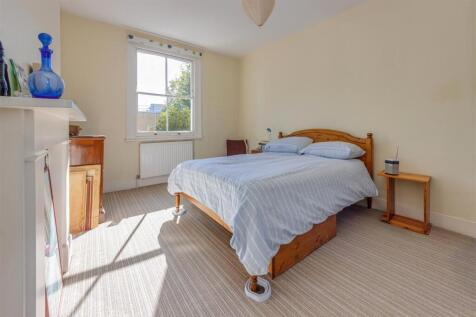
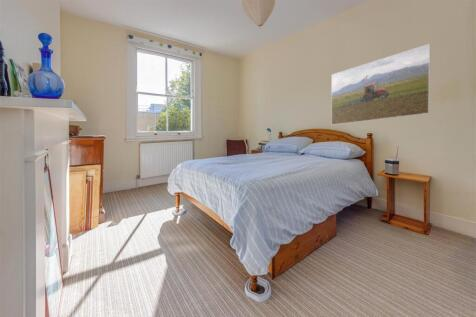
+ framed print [330,43,431,126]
